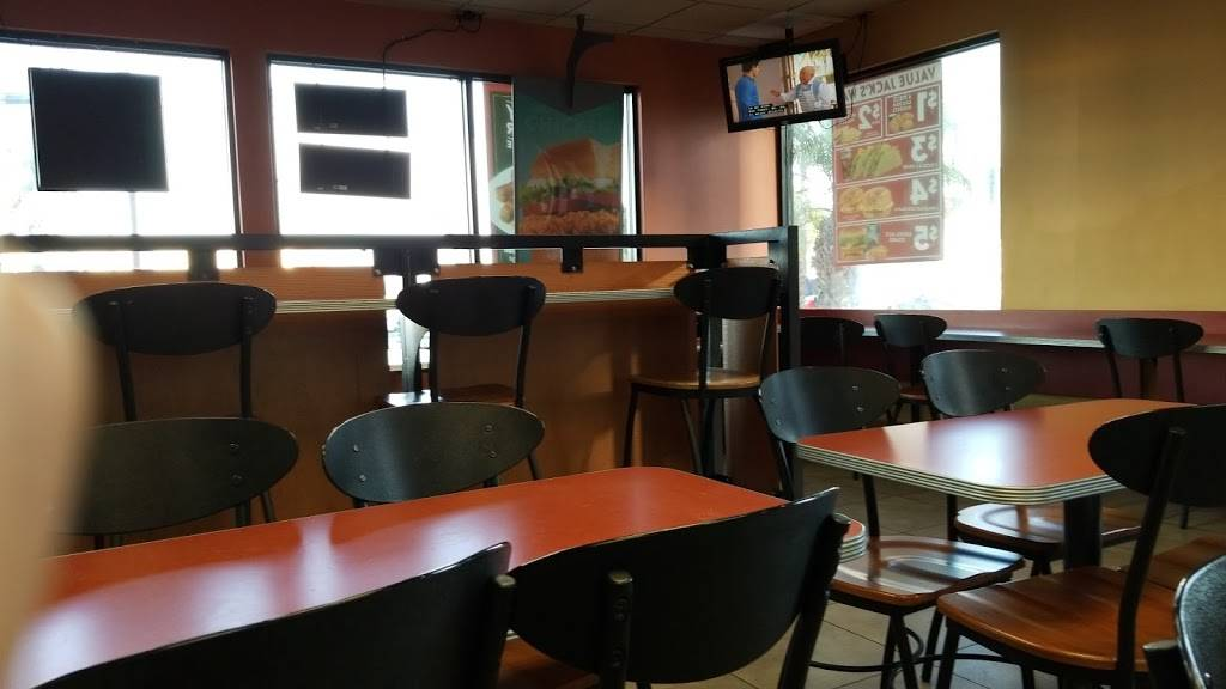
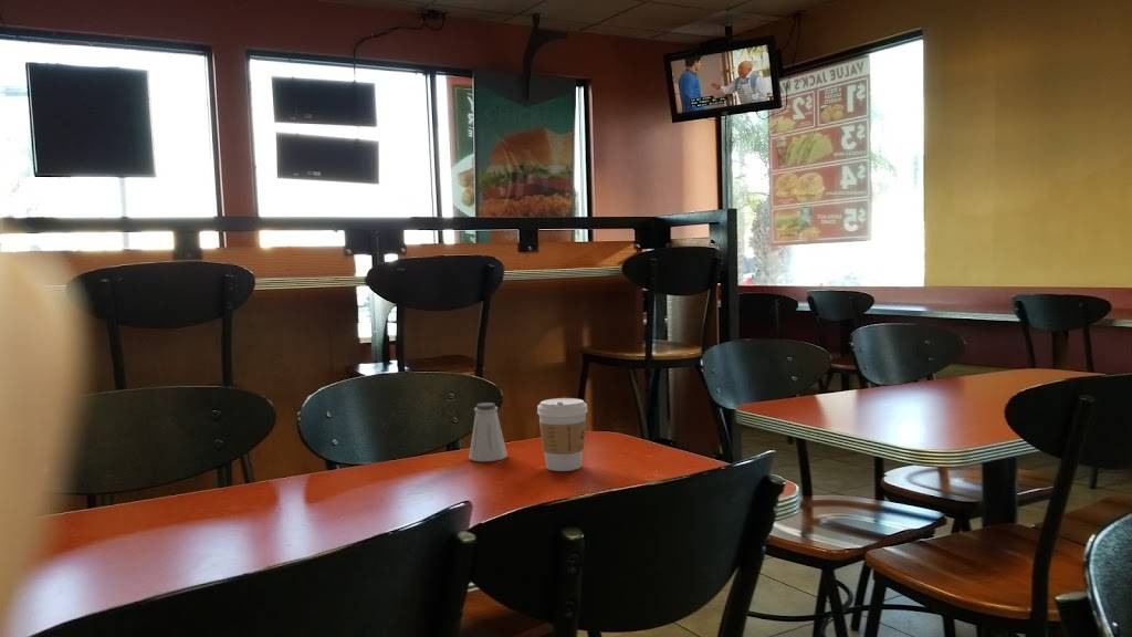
+ coffee cup [536,397,588,472]
+ saltshaker [468,401,509,462]
